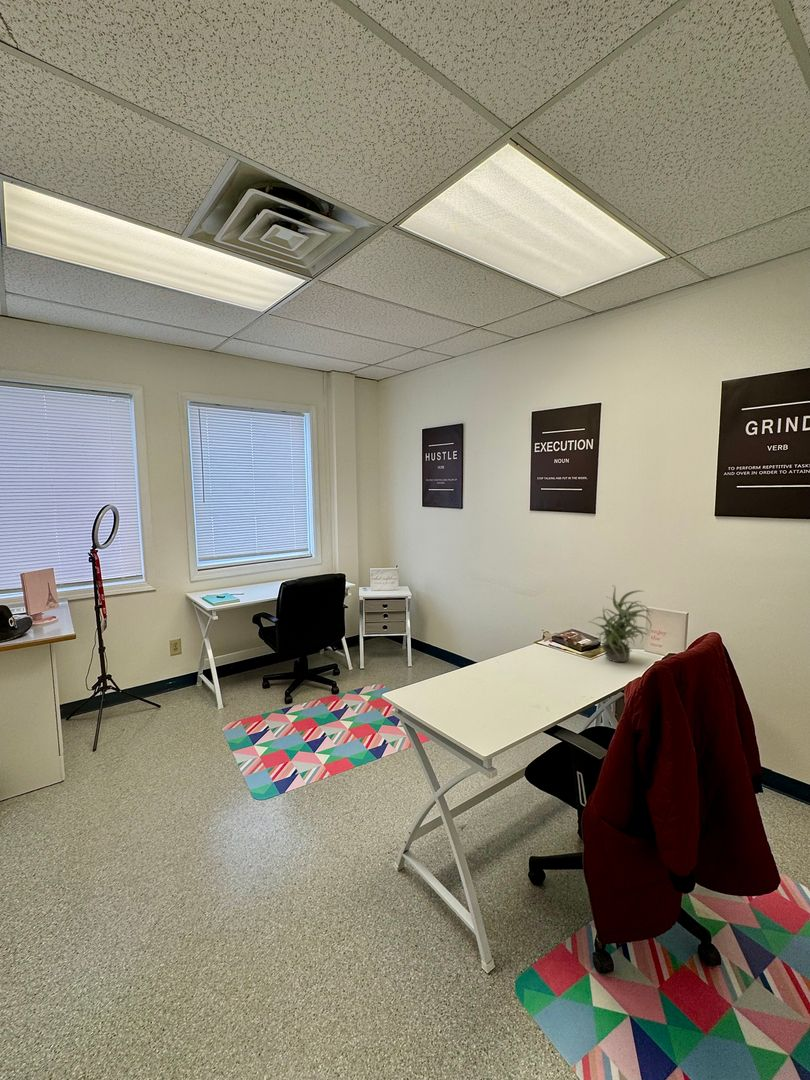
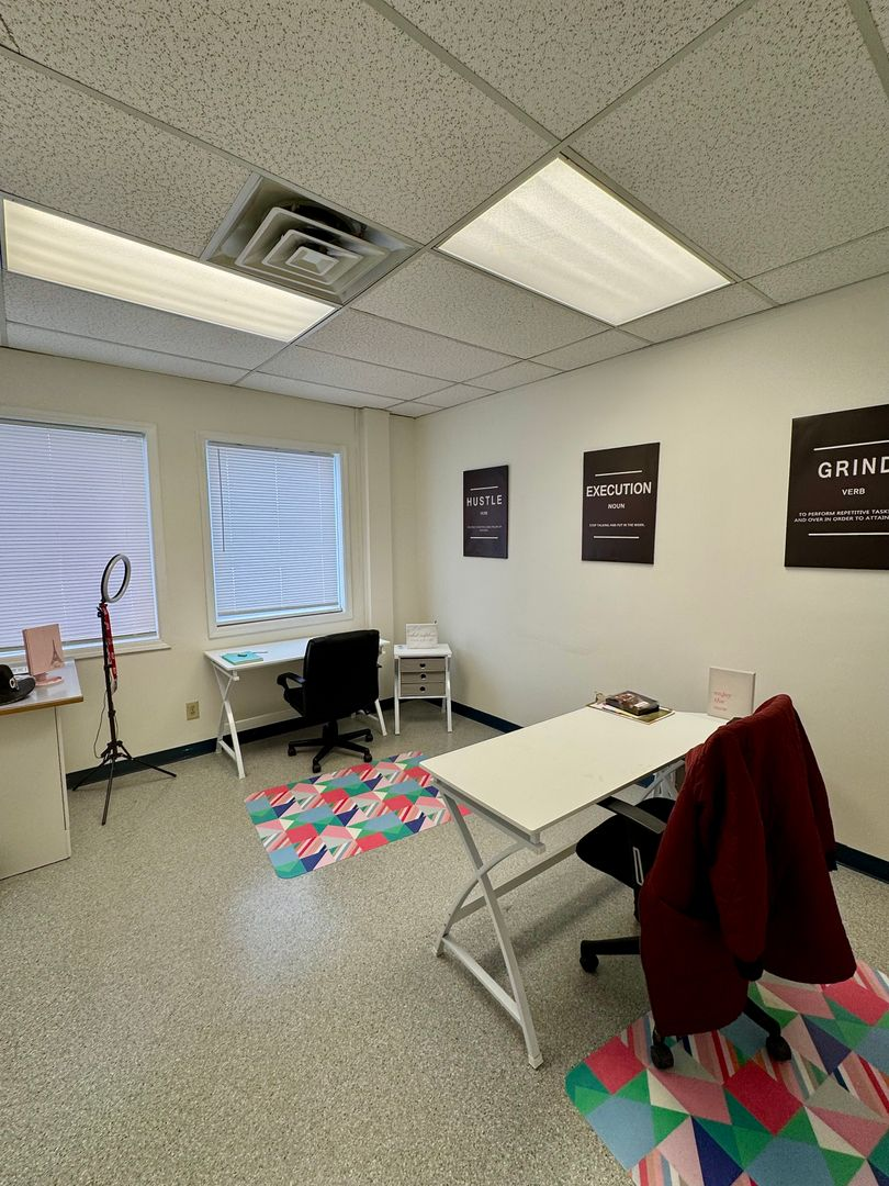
- potted plant [587,584,654,663]
